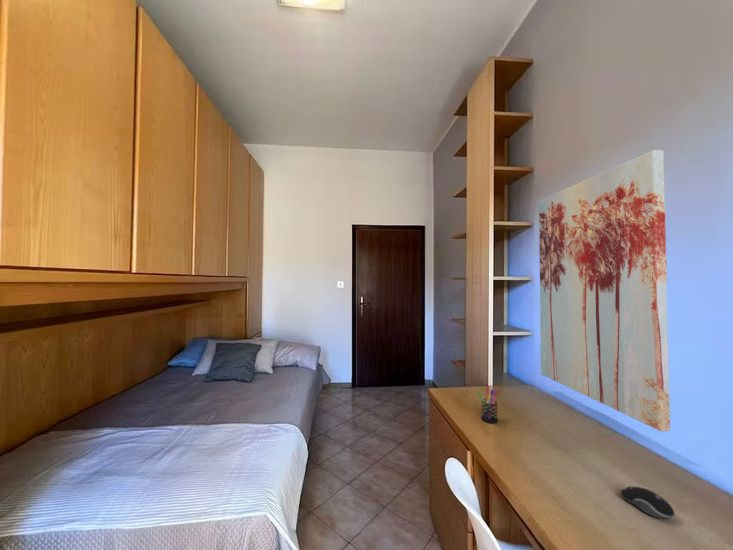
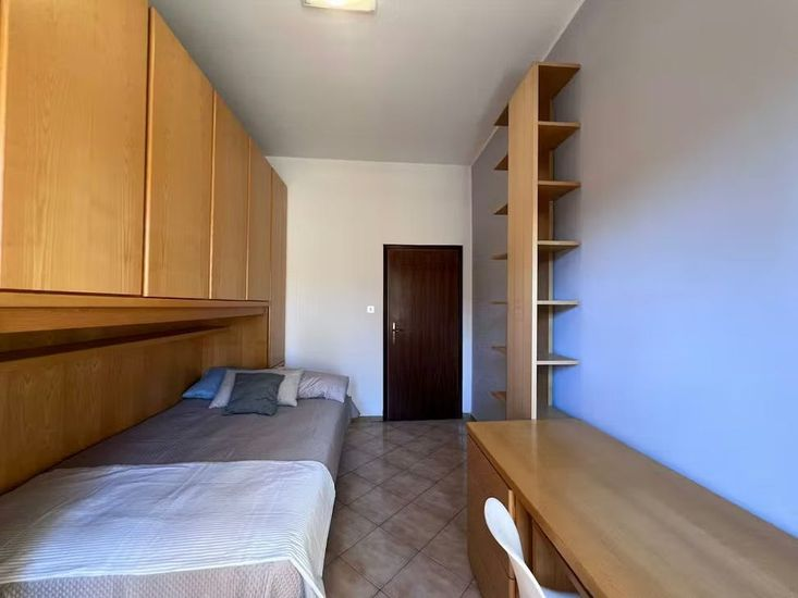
- computer mouse [620,486,676,519]
- pen holder [476,385,499,424]
- wall art [538,149,671,432]
